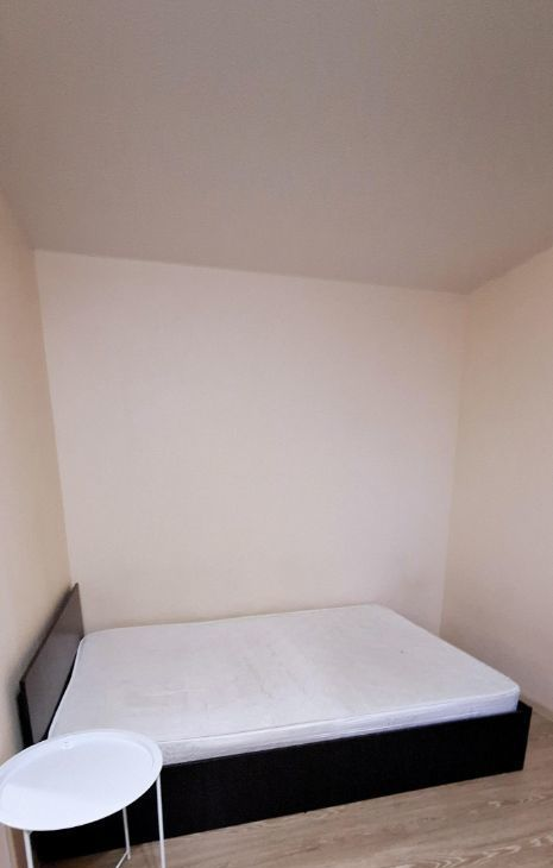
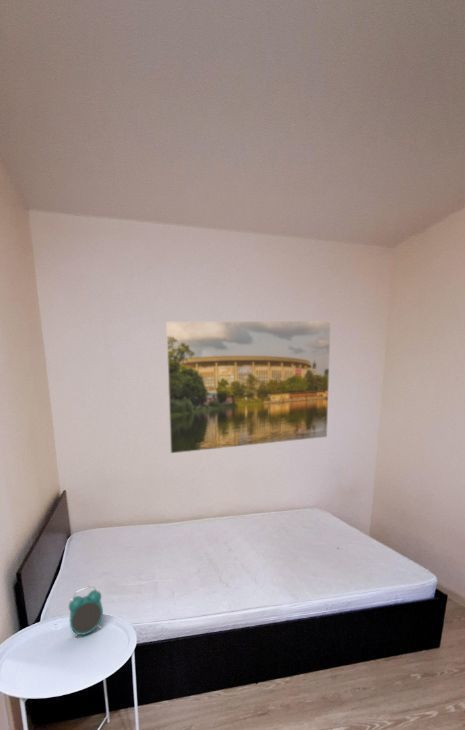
+ alarm clock [68,585,104,640]
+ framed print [165,319,332,455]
